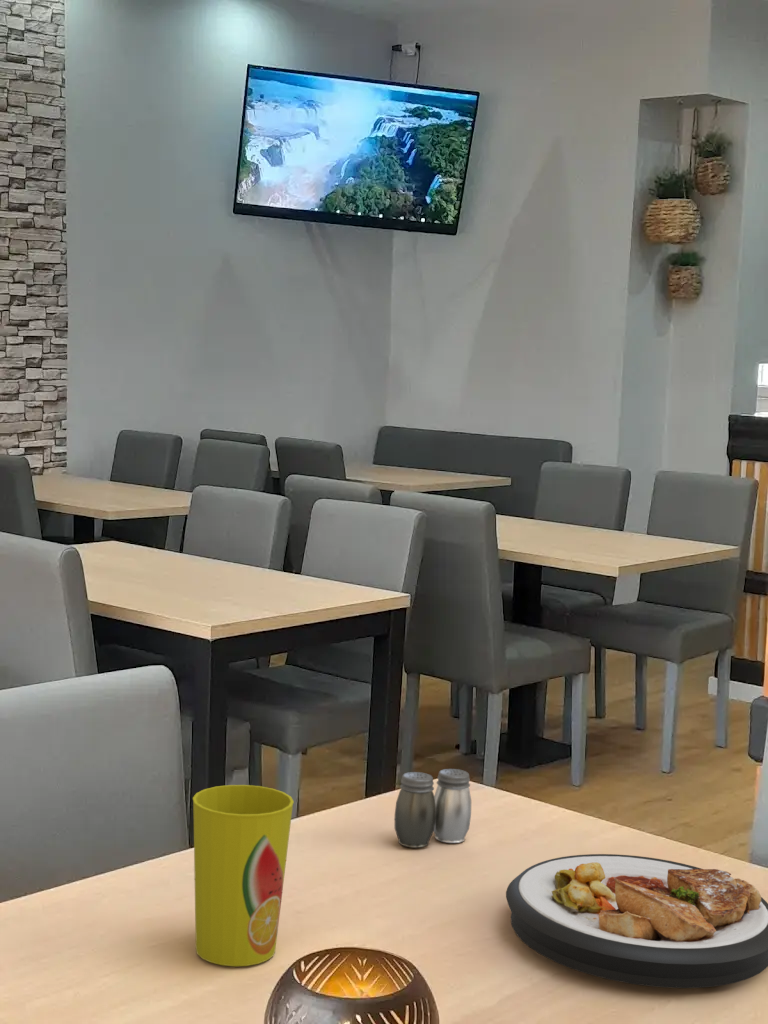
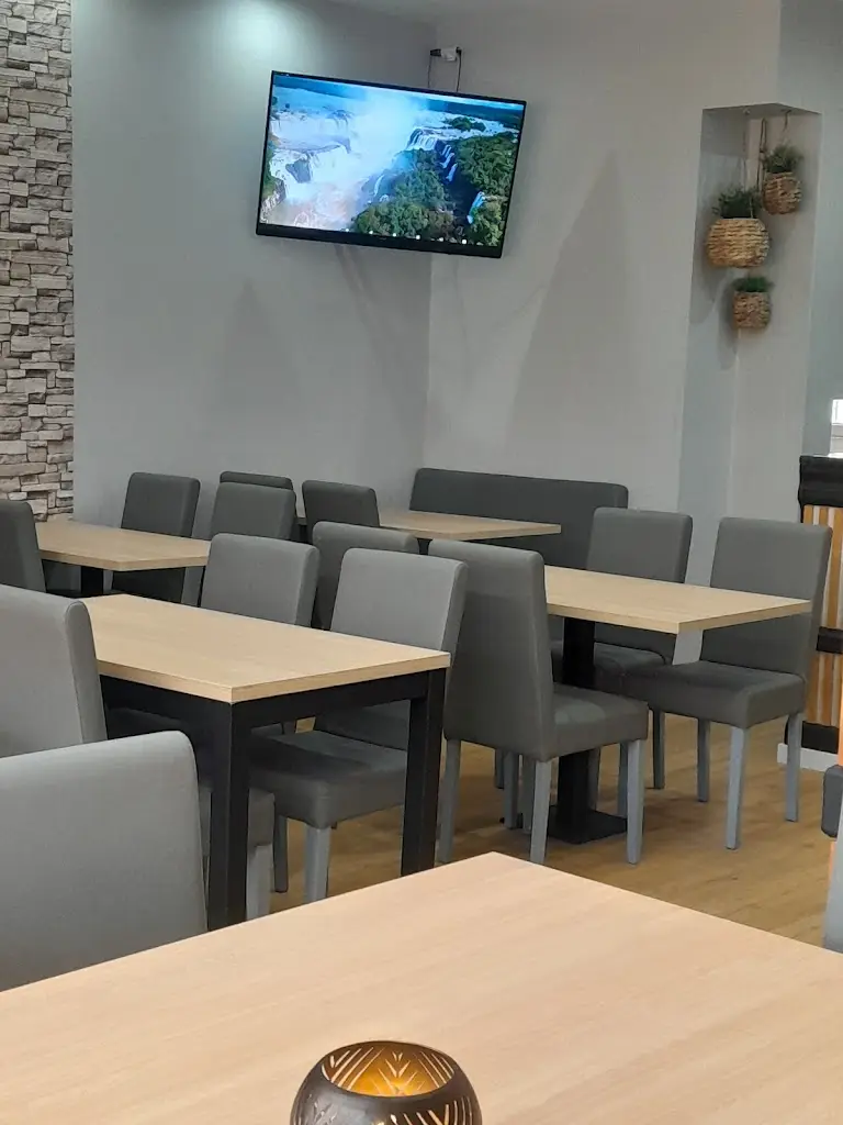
- cup [192,784,295,967]
- salt and pepper shaker [394,768,472,849]
- plate [505,853,768,989]
